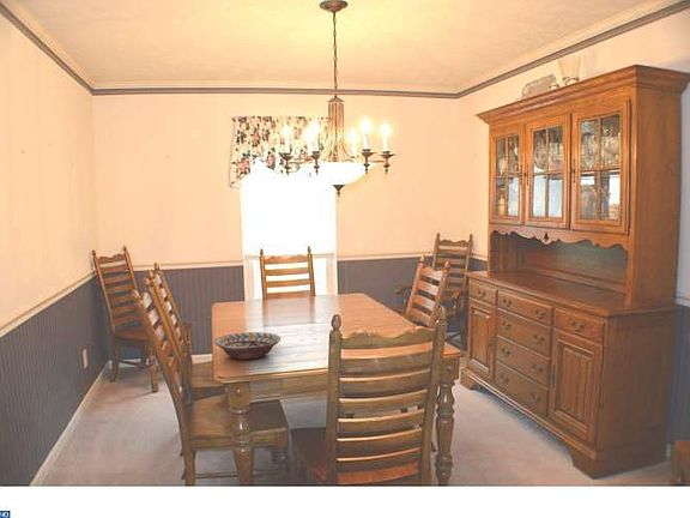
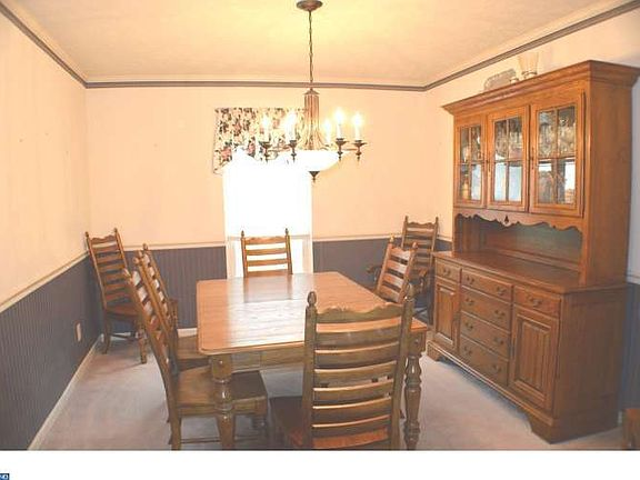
- decorative bowl [214,331,282,361]
